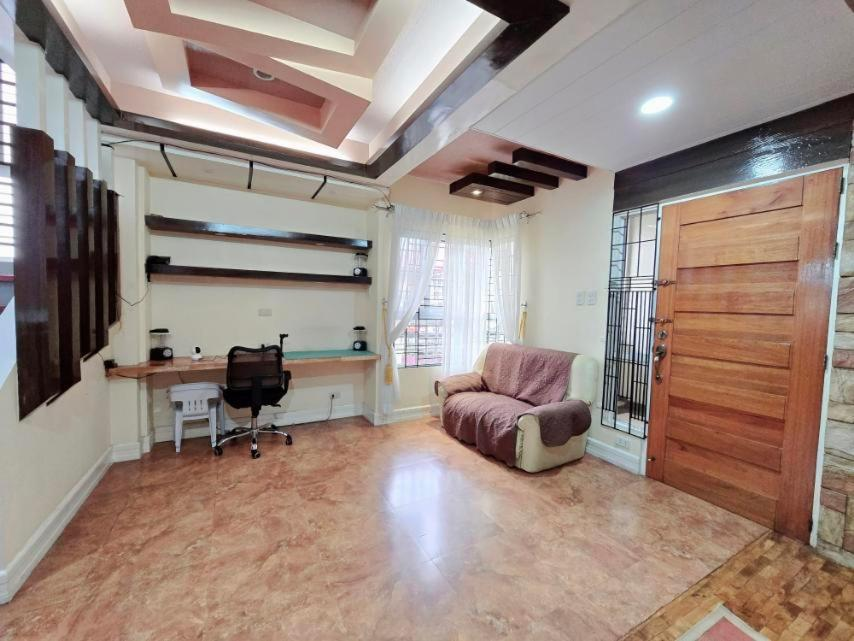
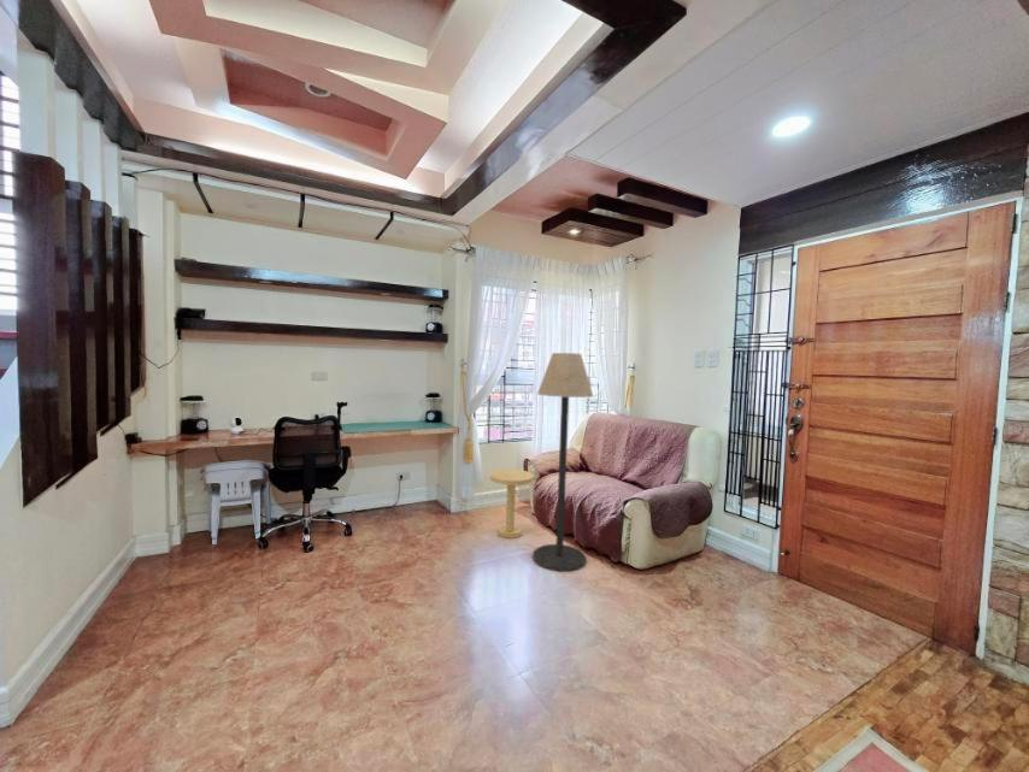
+ floor lamp [531,352,594,572]
+ side table [489,468,535,540]
